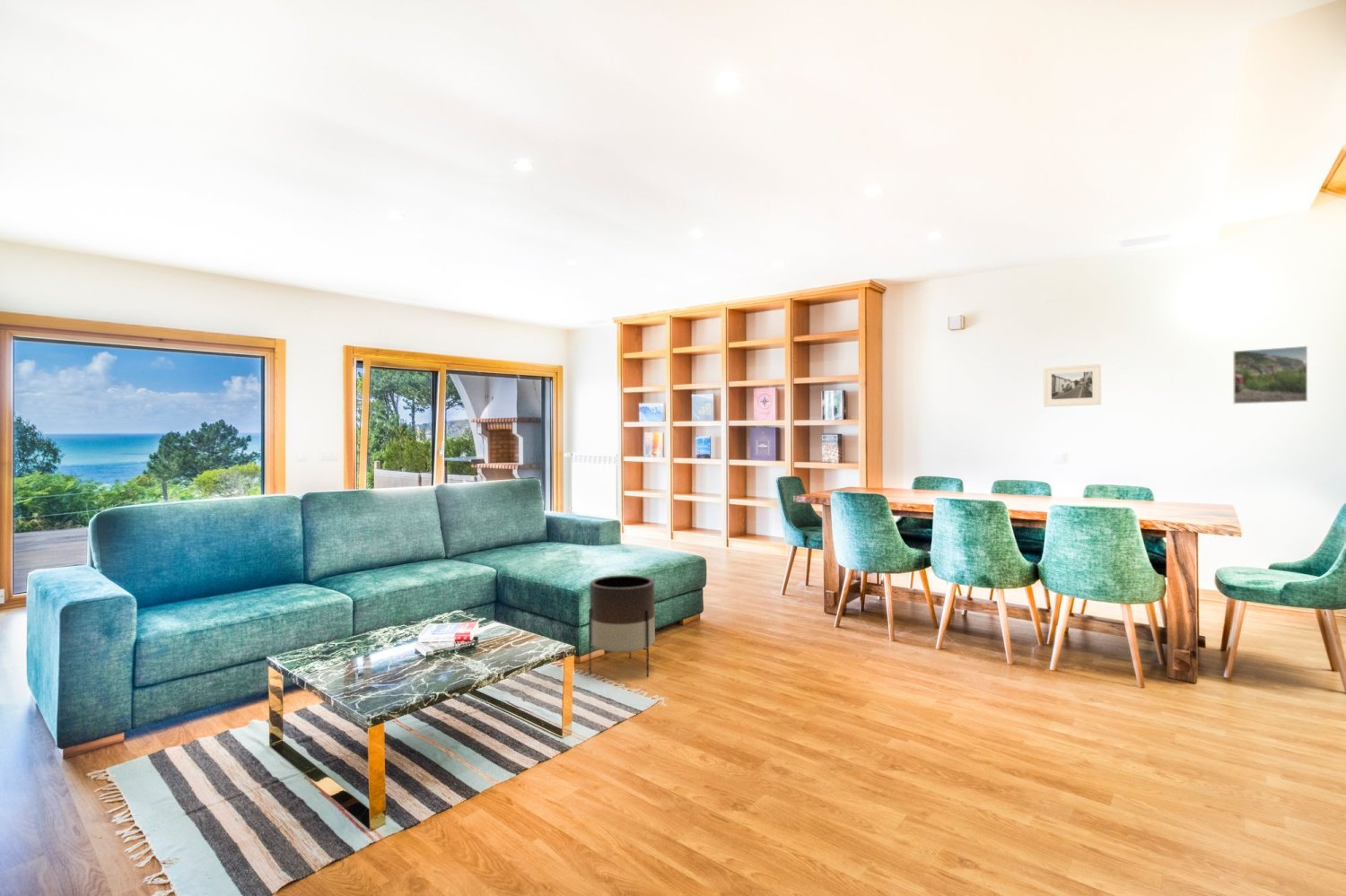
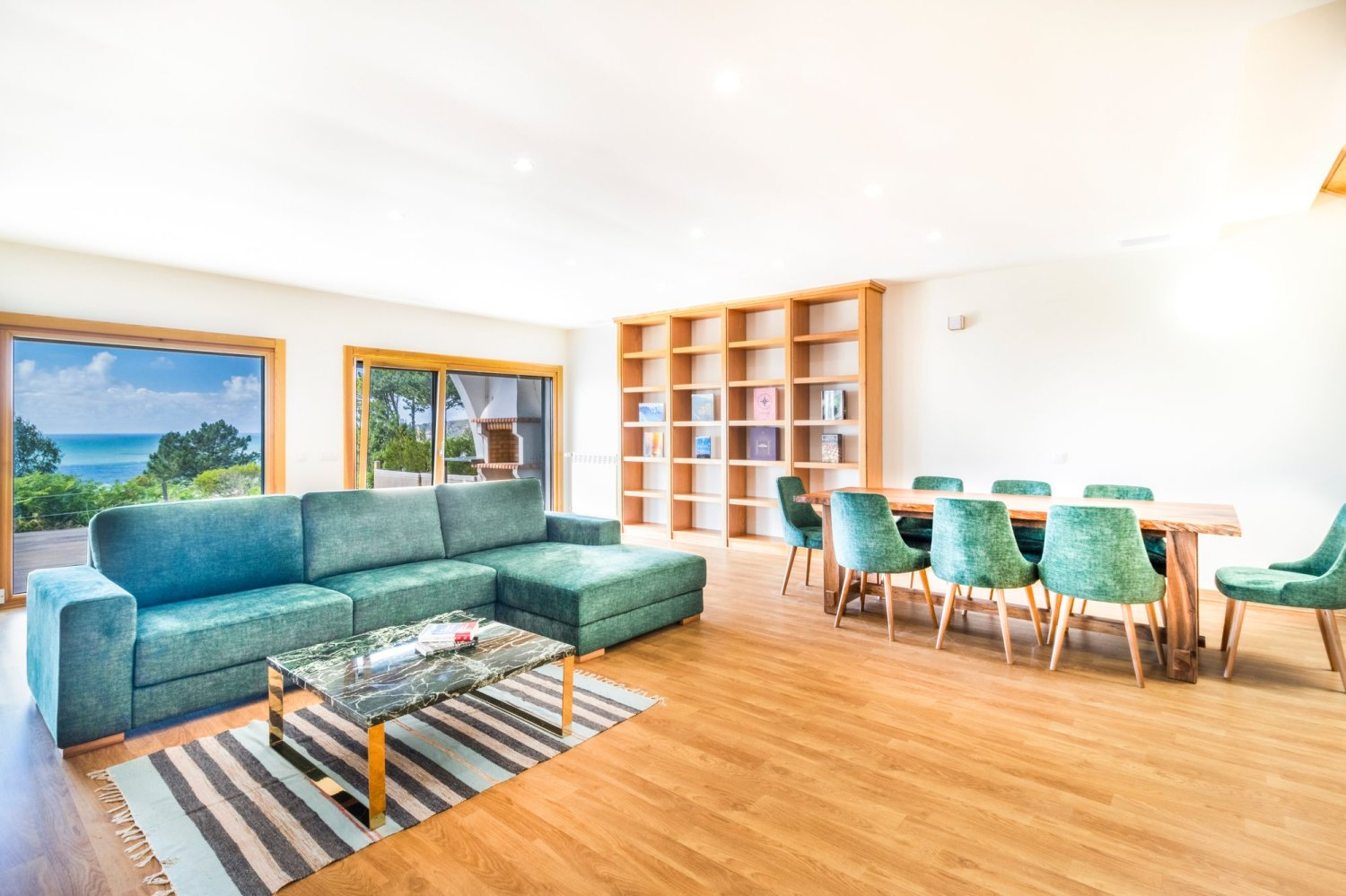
- planter [588,574,656,678]
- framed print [1232,345,1308,405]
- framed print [1043,363,1102,407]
